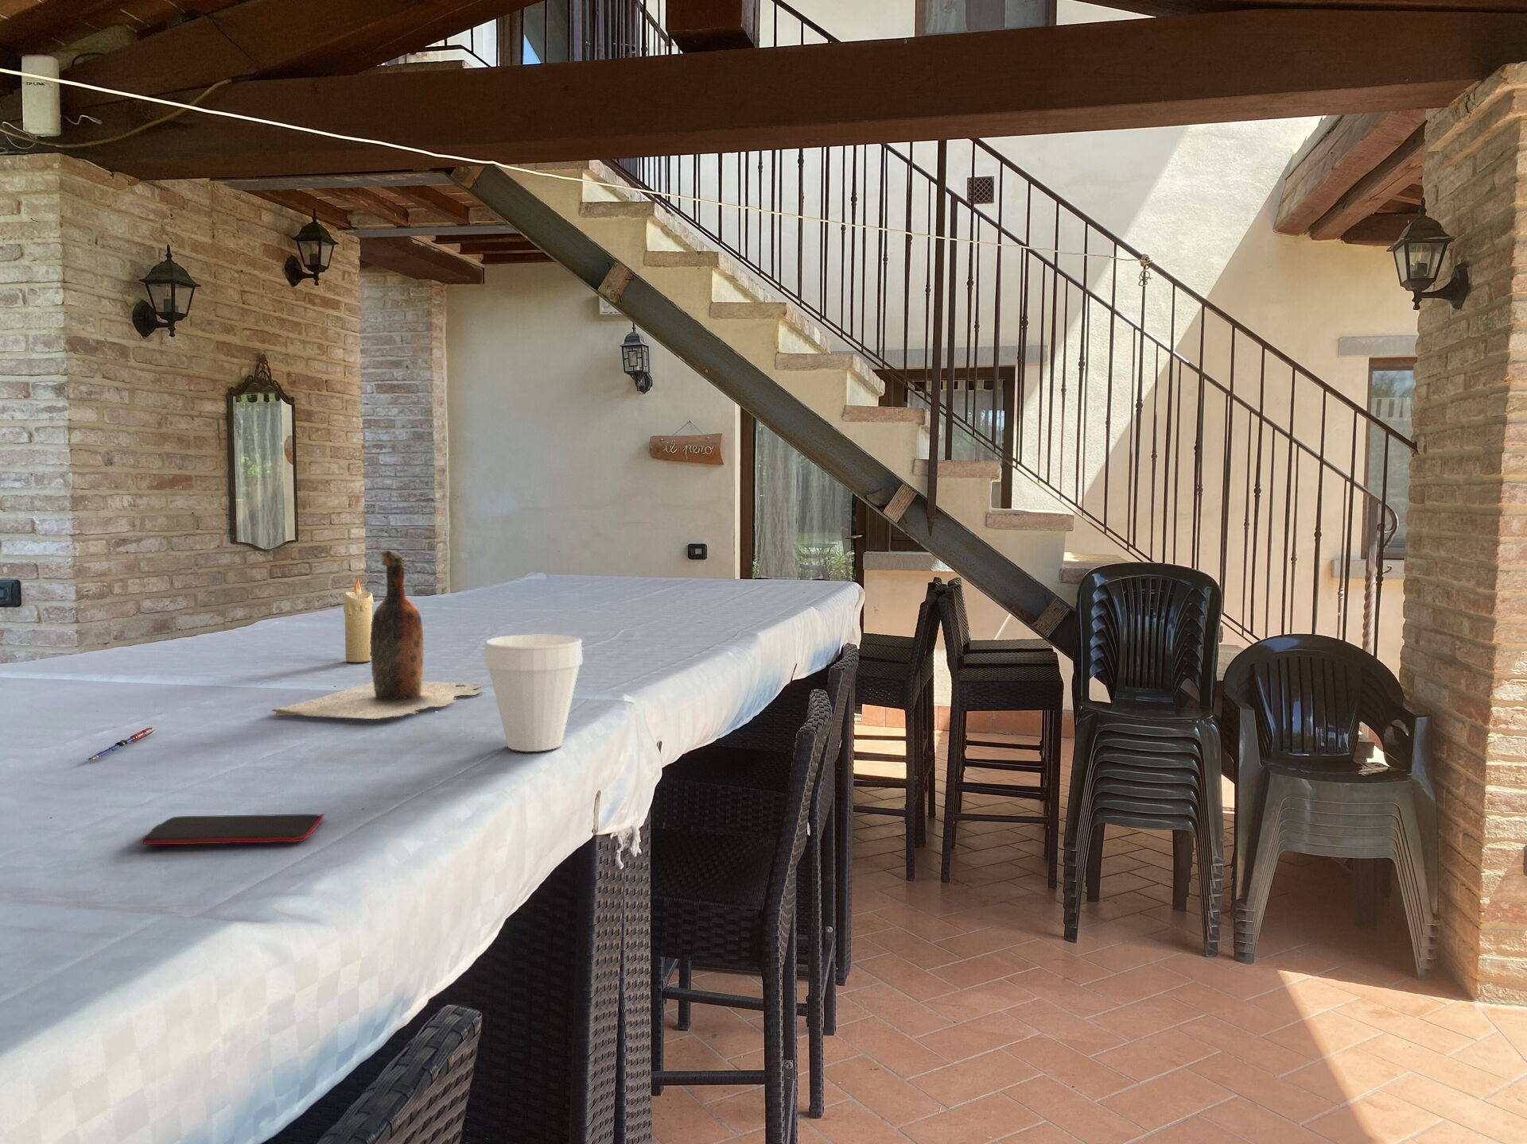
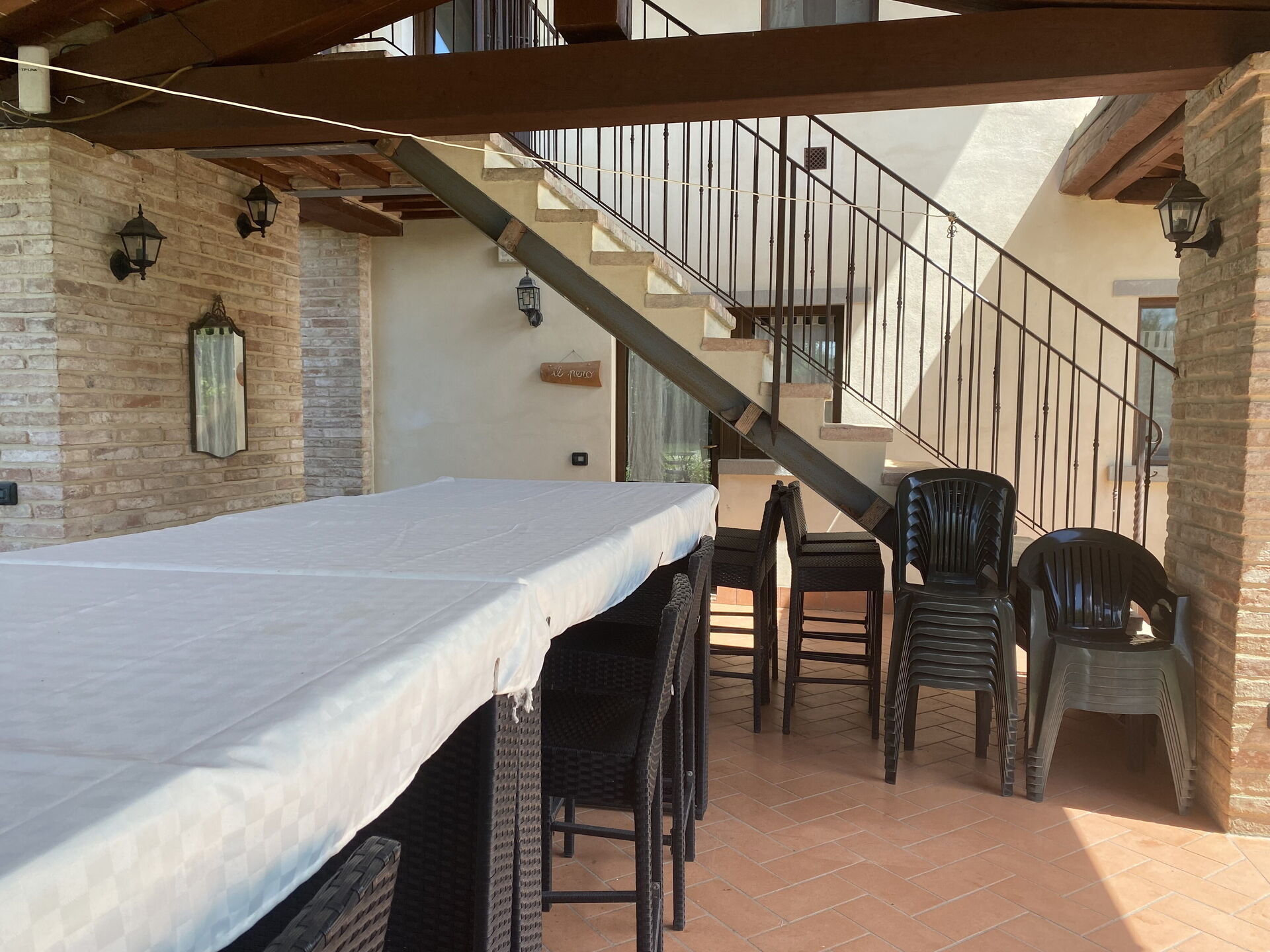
- smartphone [139,812,326,845]
- wine bottle [271,549,485,720]
- pen [87,727,156,761]
- candle [343,578,374,663]
- cup [485,634,584,752]
